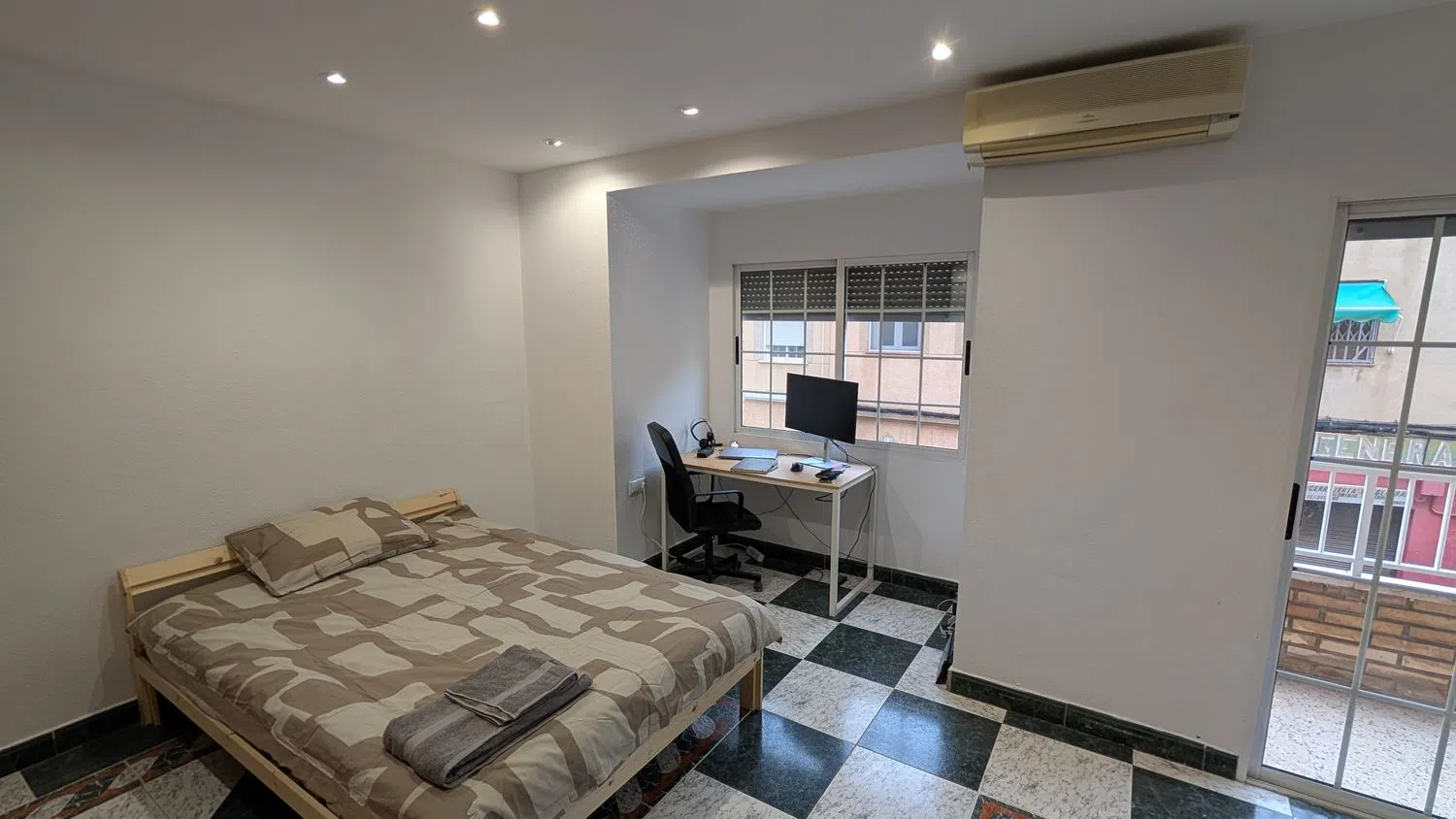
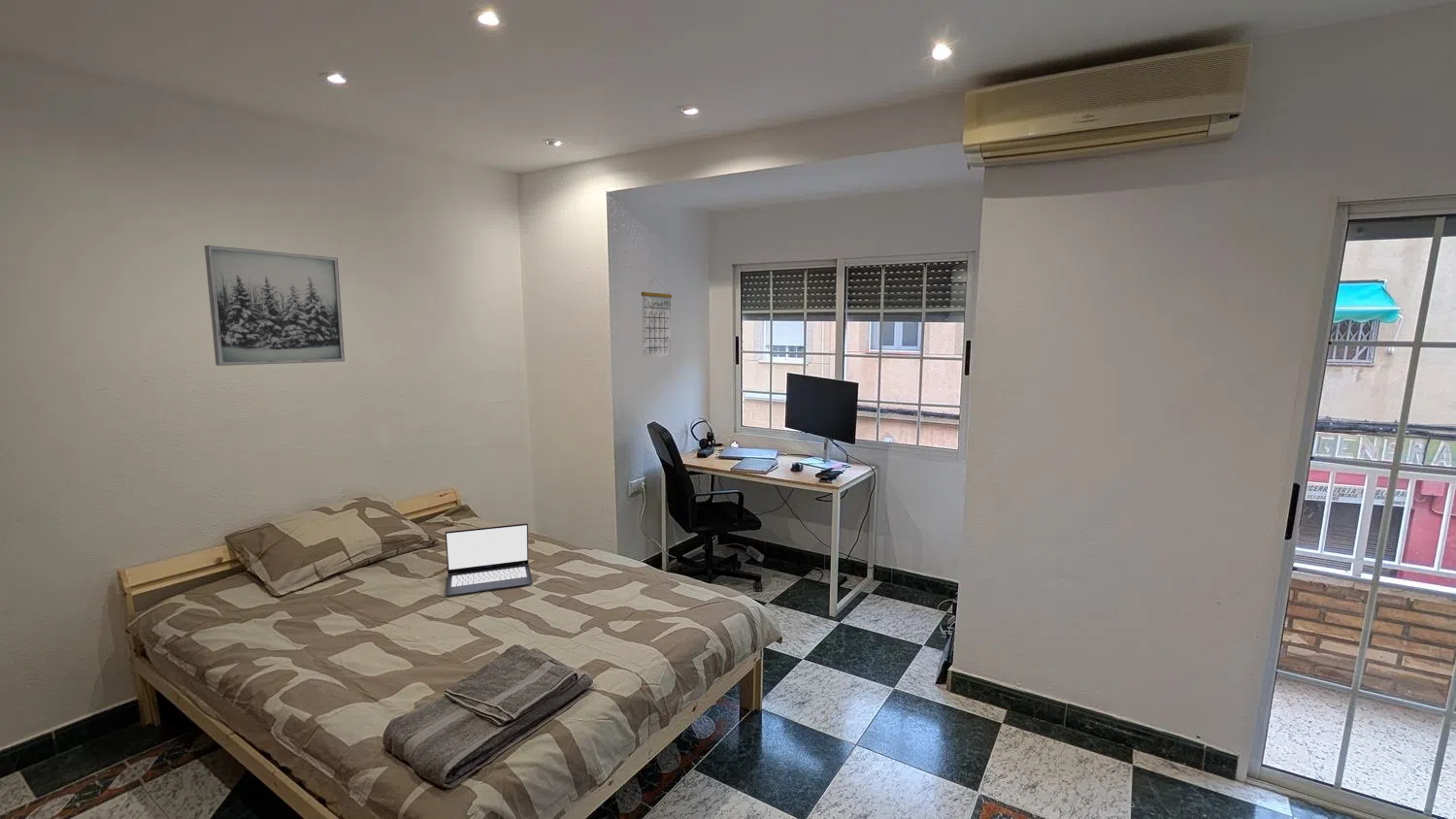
+ calendar [641,278,673,358]
+ wall art [204,245,346,367]
+ laptop [445,522,534,597]
